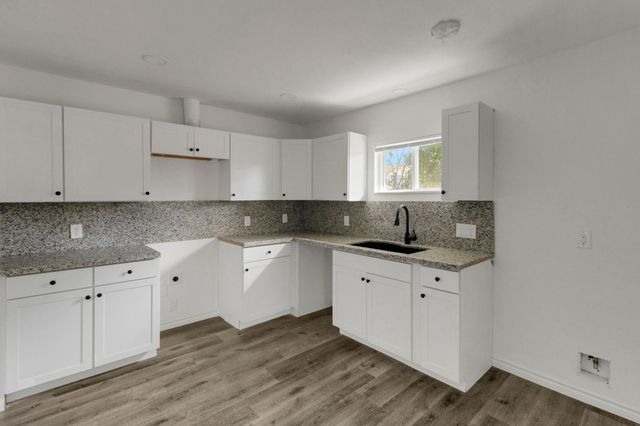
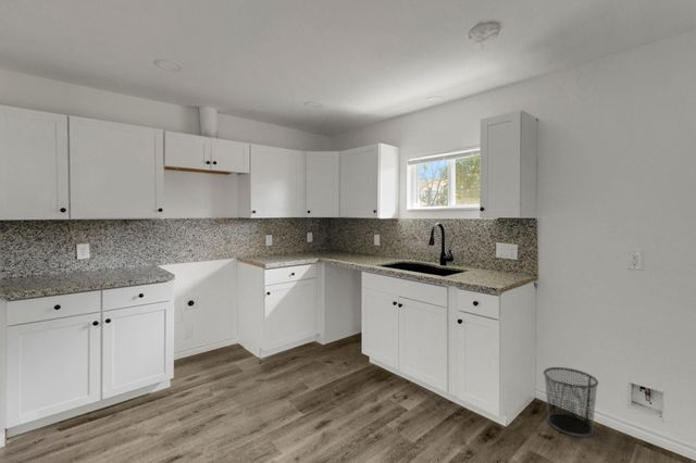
+ trash can [543,366,599,438]
